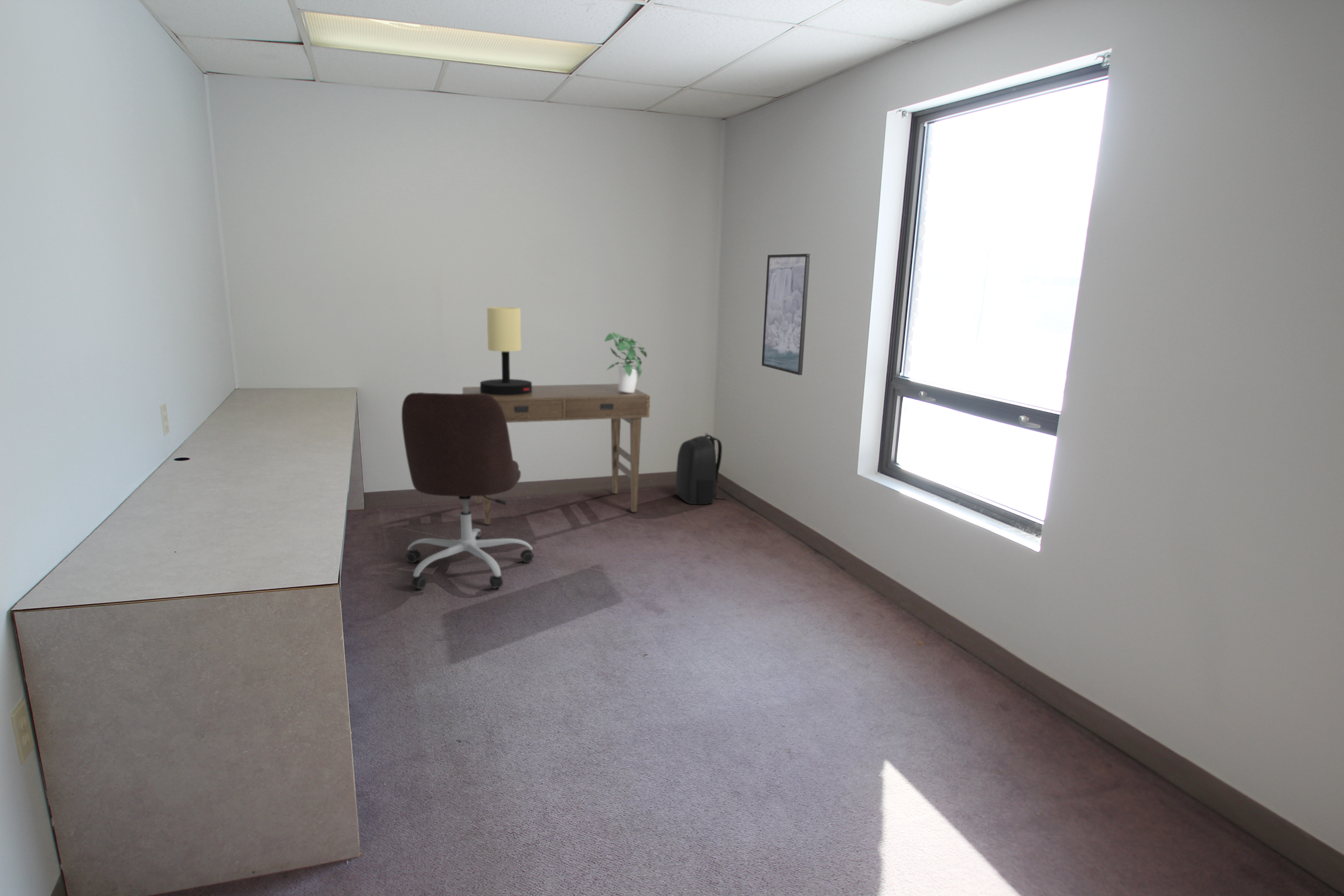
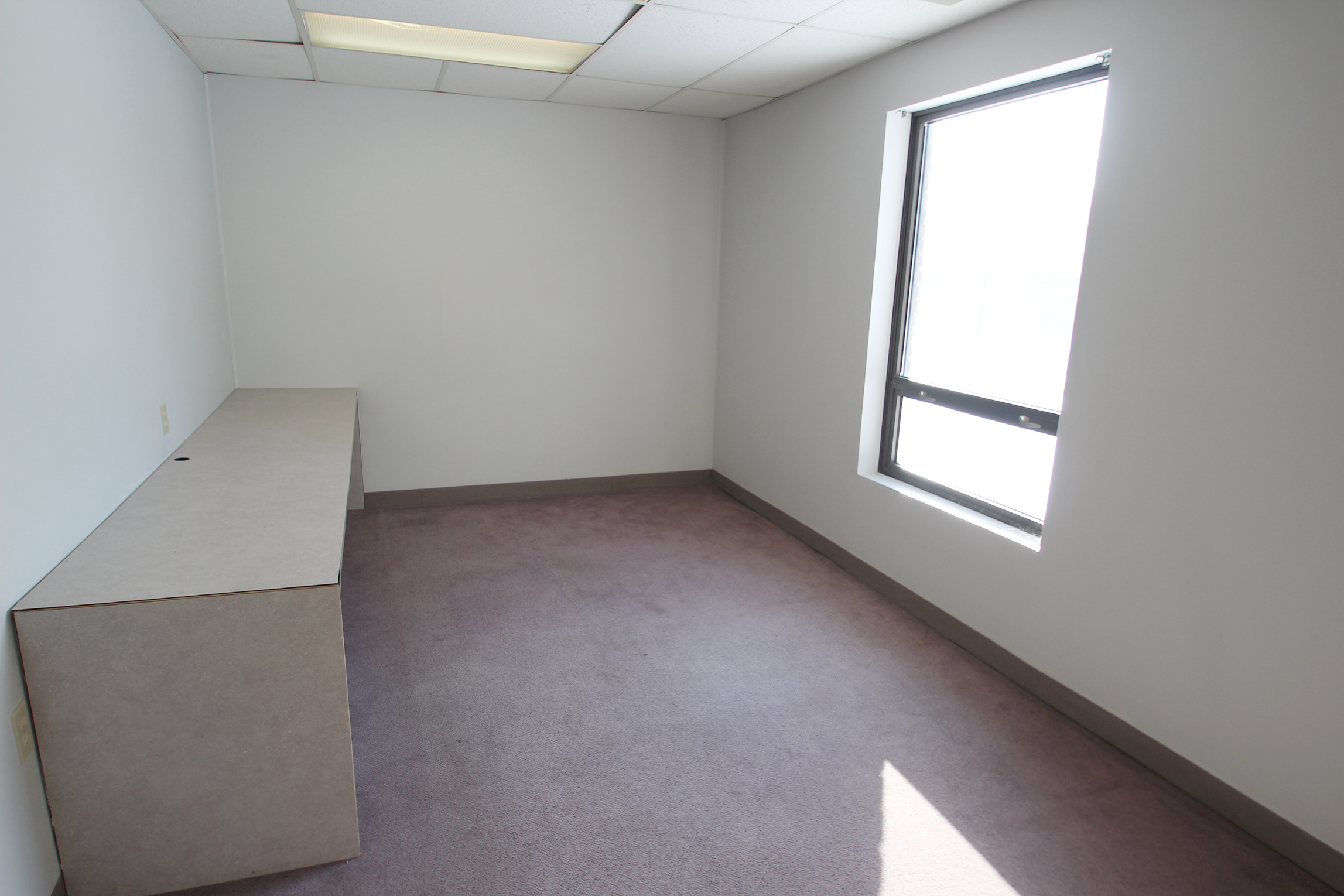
- backpack [675,433,727,505]
- table lamp [480,306,532,395]
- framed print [761,253,811,376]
- desk [462,383,651,525]
- potted plant [604,332,648,393]
- office chair [401,392,535,590]
